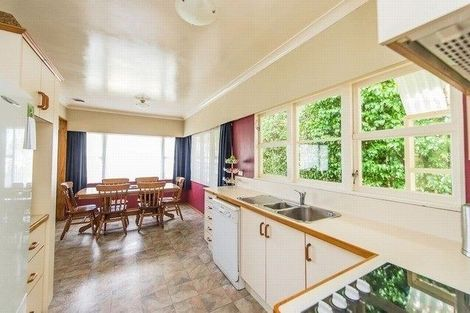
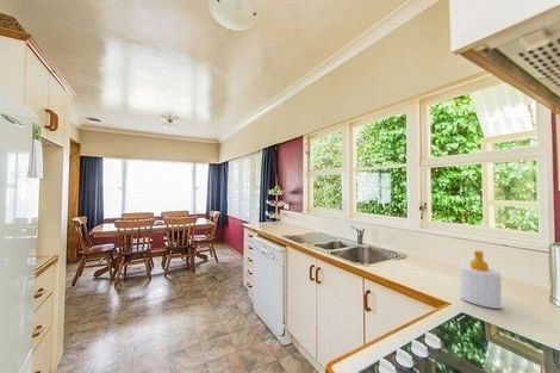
+ soap bottle [459,249,503,310]
